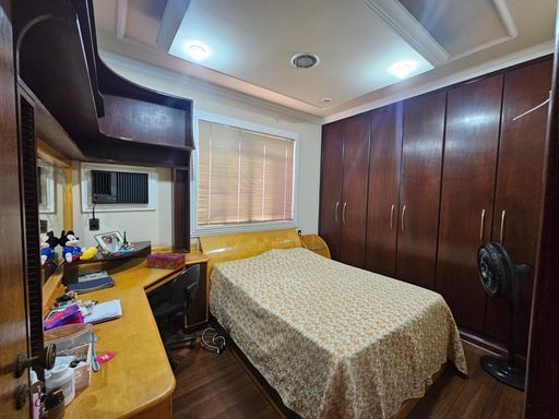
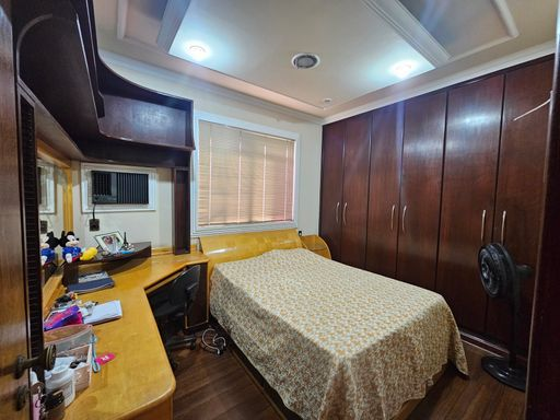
- tissue box [146,251,187,271]
